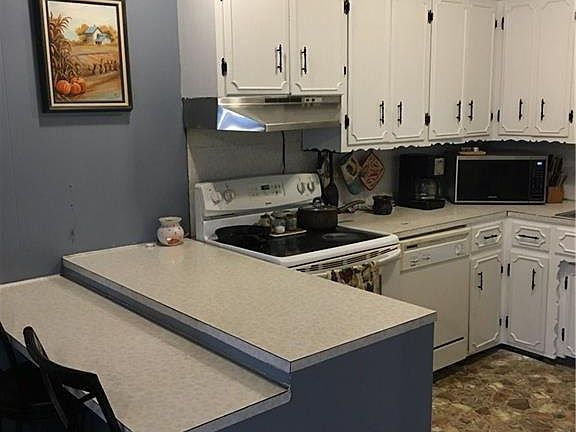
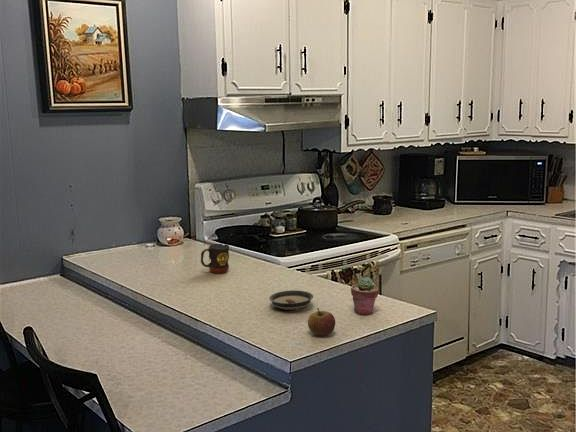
+ mug [200,243,230,275]
+ apple [307,307,336,336]
+ saucer [268,289,314,311]
+ potted succulent [350,276,380,316]
